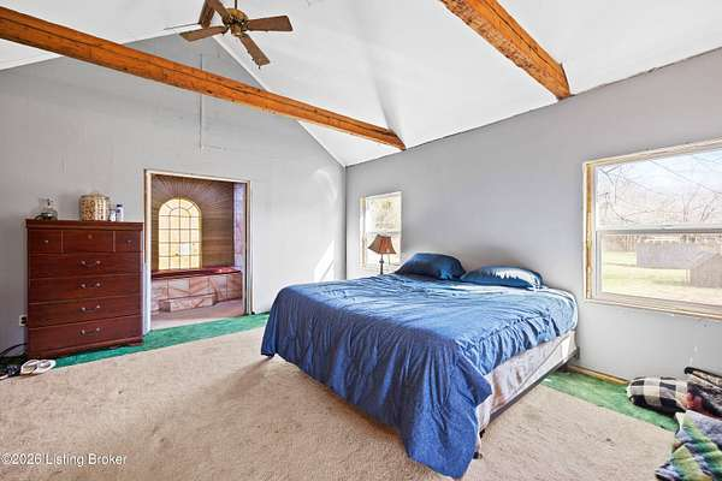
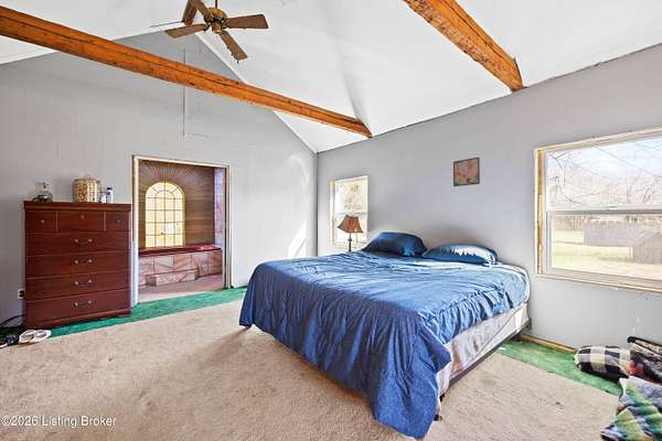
+ wall art [452,157,481,187]
